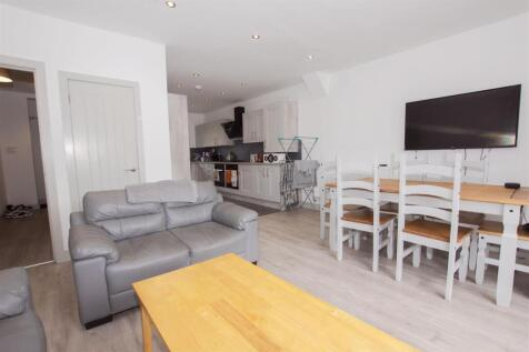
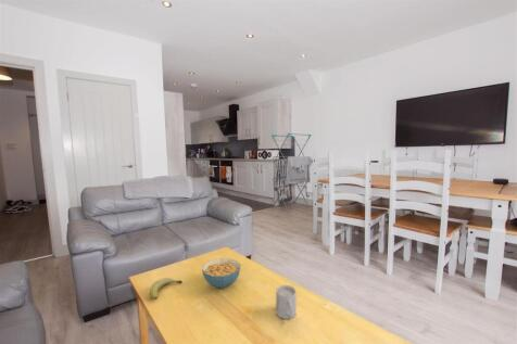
+ mug [275,284,298,320]
+ cereal bowl [201,257,241,289]
+ fruit [149,277,182,301]
